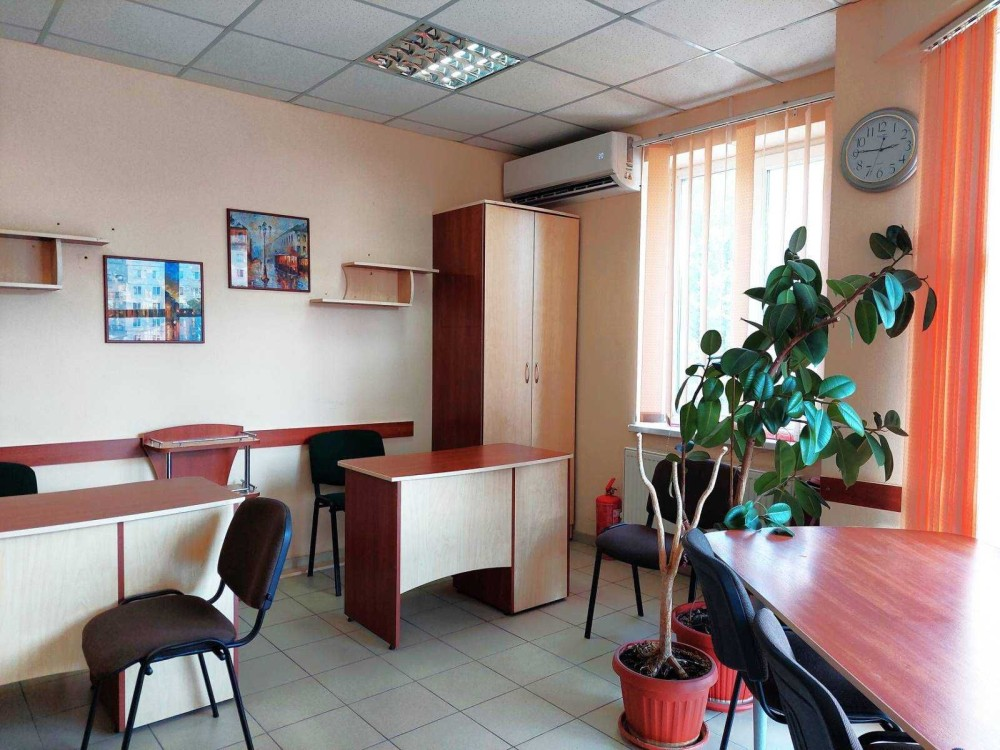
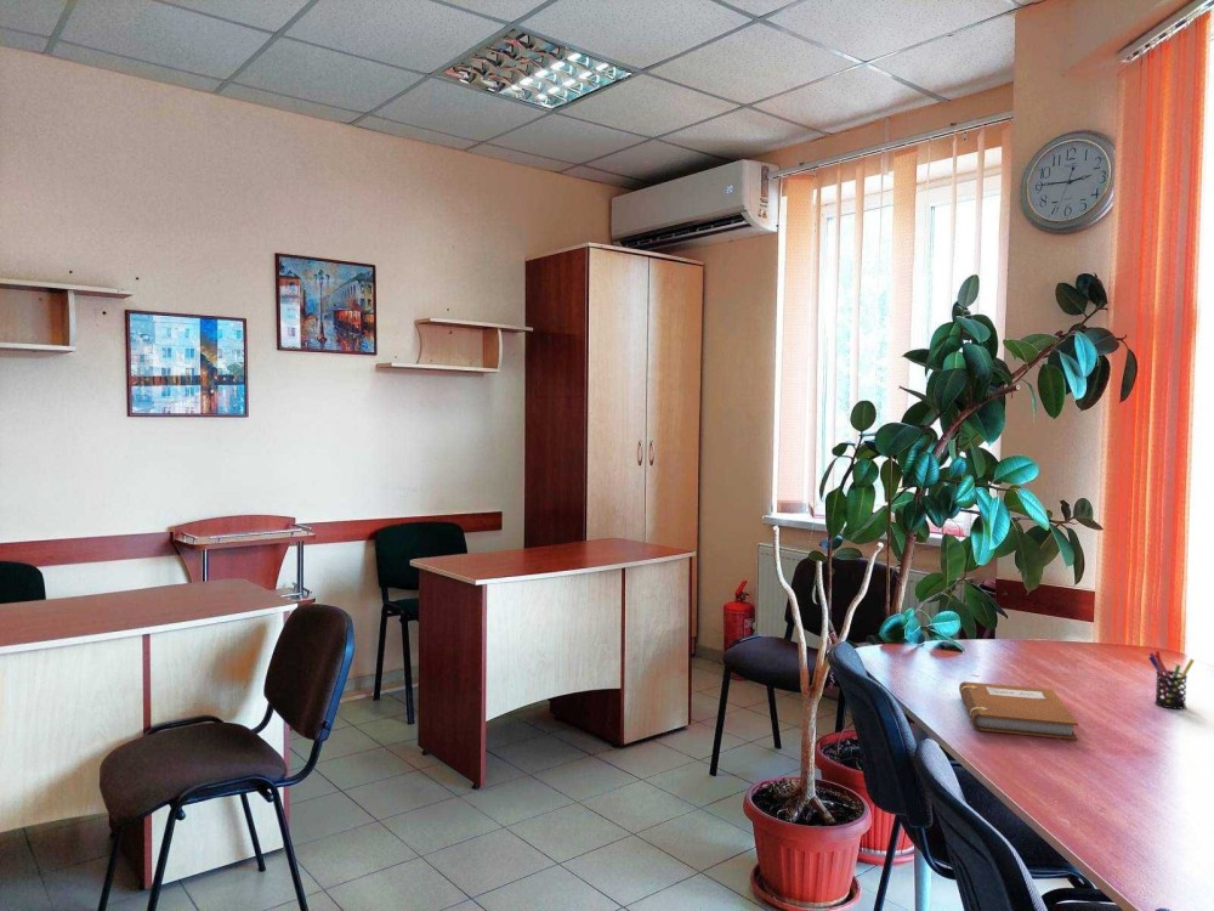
+ pen holder [1147,650,1195,711]
+ notebook [958,680,1079,741]
